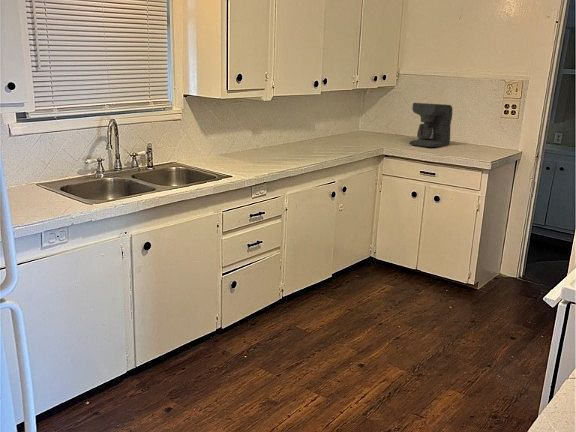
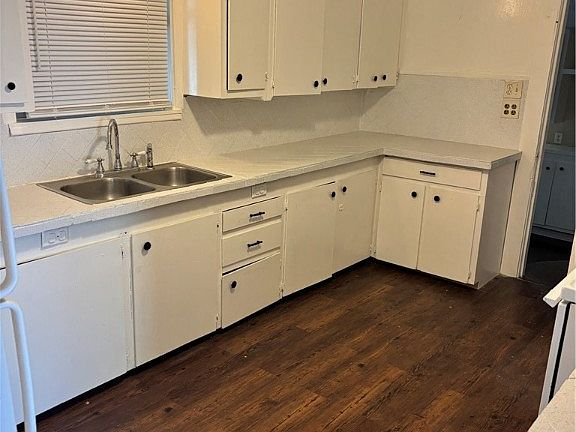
- coffee maker [408,102,453,148]
